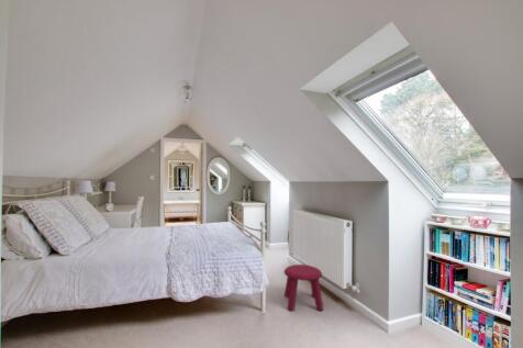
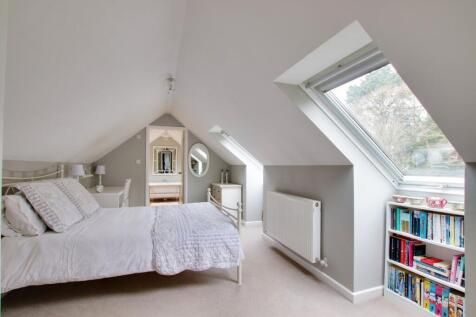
- stool [282,263,324,312]
